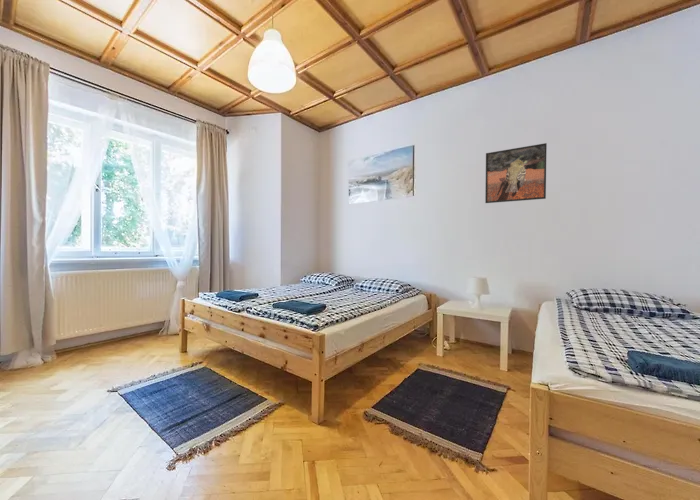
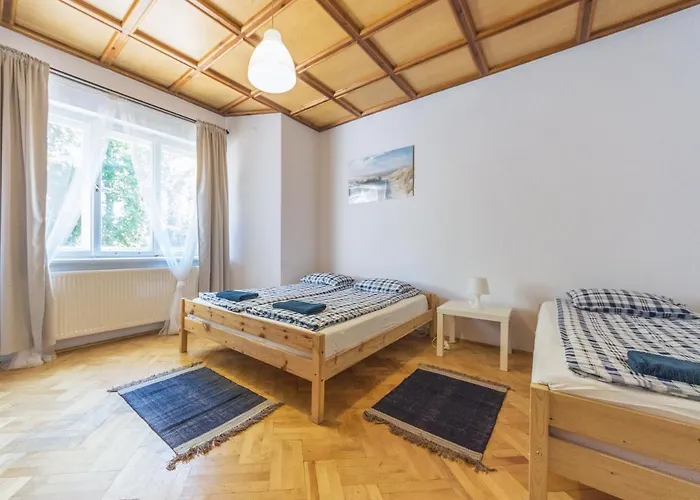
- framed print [484,142,548,204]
